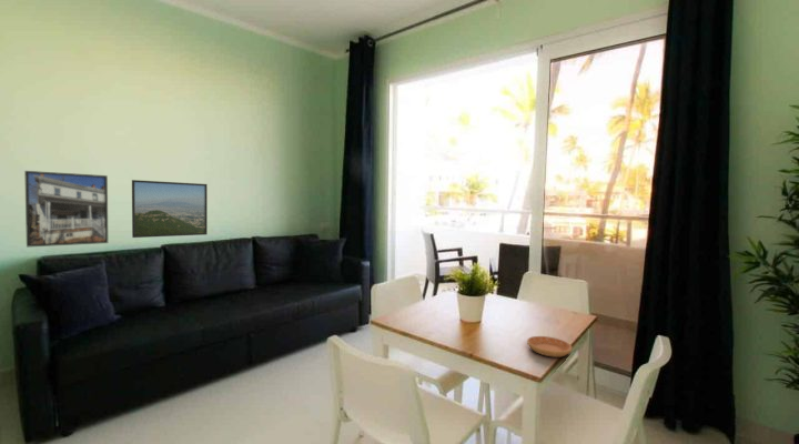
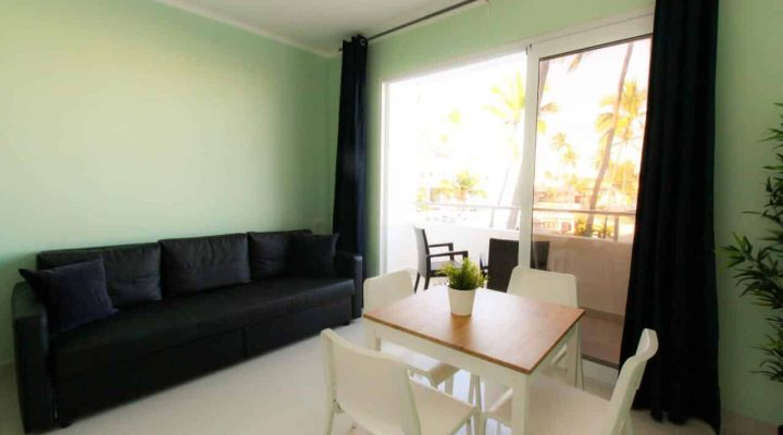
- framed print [131,179,209,239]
- saucer [526,335,573,359]
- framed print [23,170,109,248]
